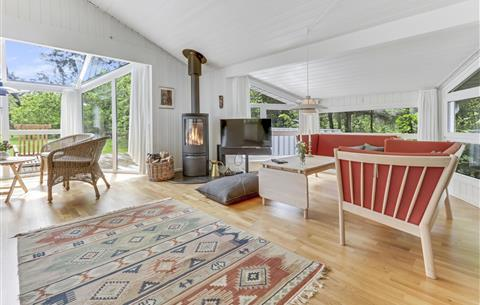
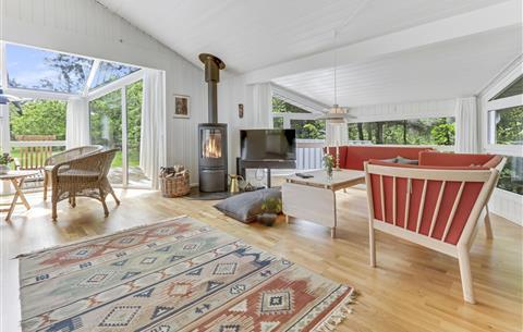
+ potted plant [256,194,284,226]
